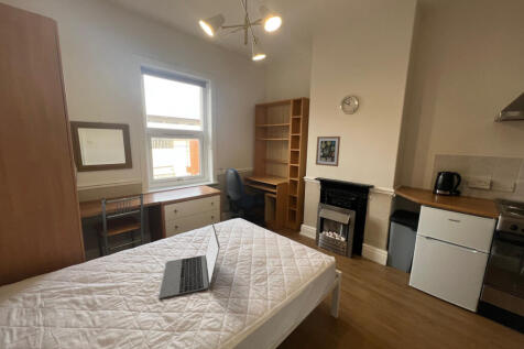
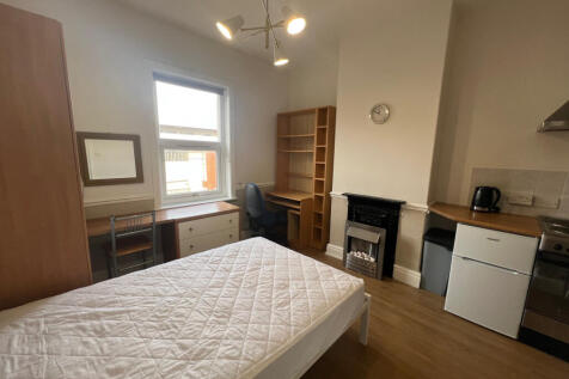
- wall art [315,135,341,167]
- laptop [159,223,221,299]
